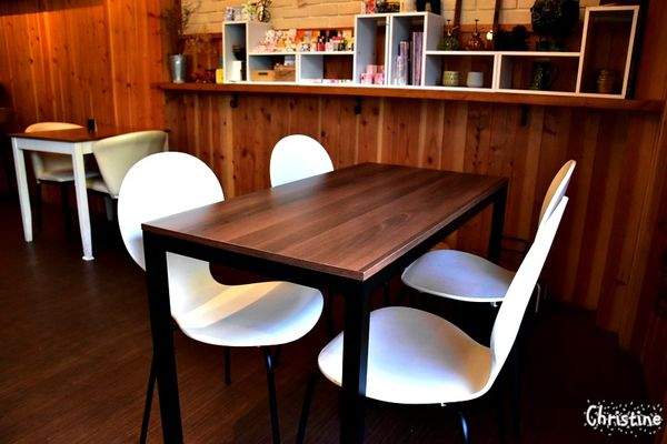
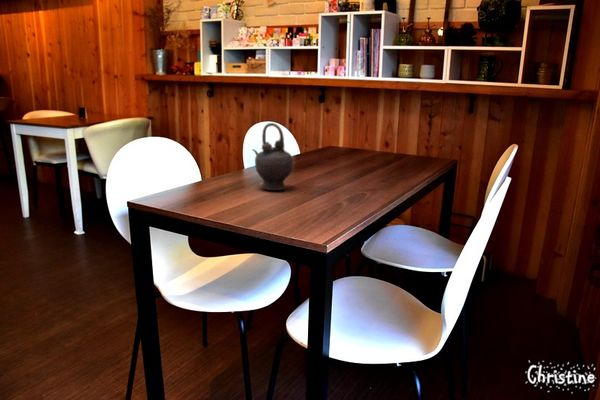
+ teapot [252,122,294,191]
